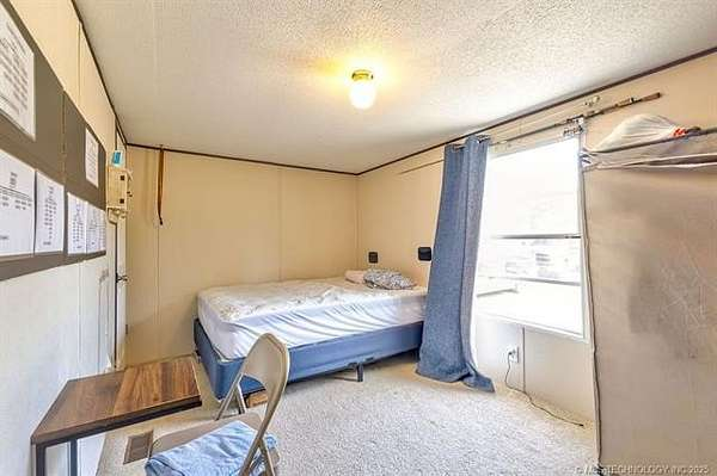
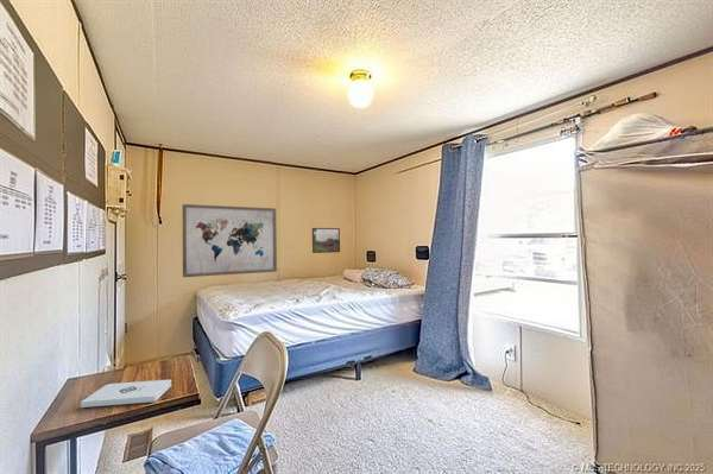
+ notepad [80,379,172,409]
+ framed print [311,227,341,254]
+ wall art [182,203,278,278]
